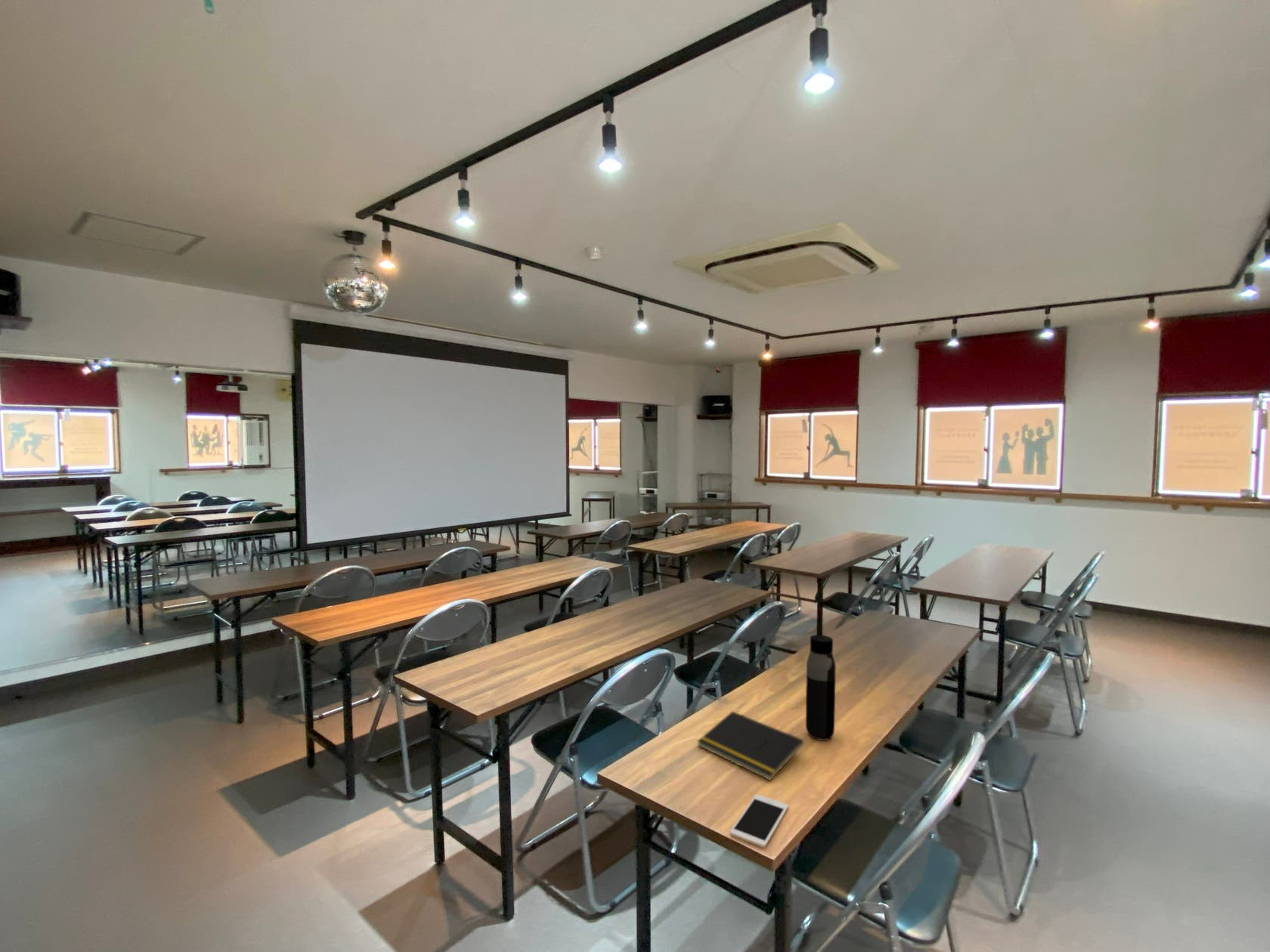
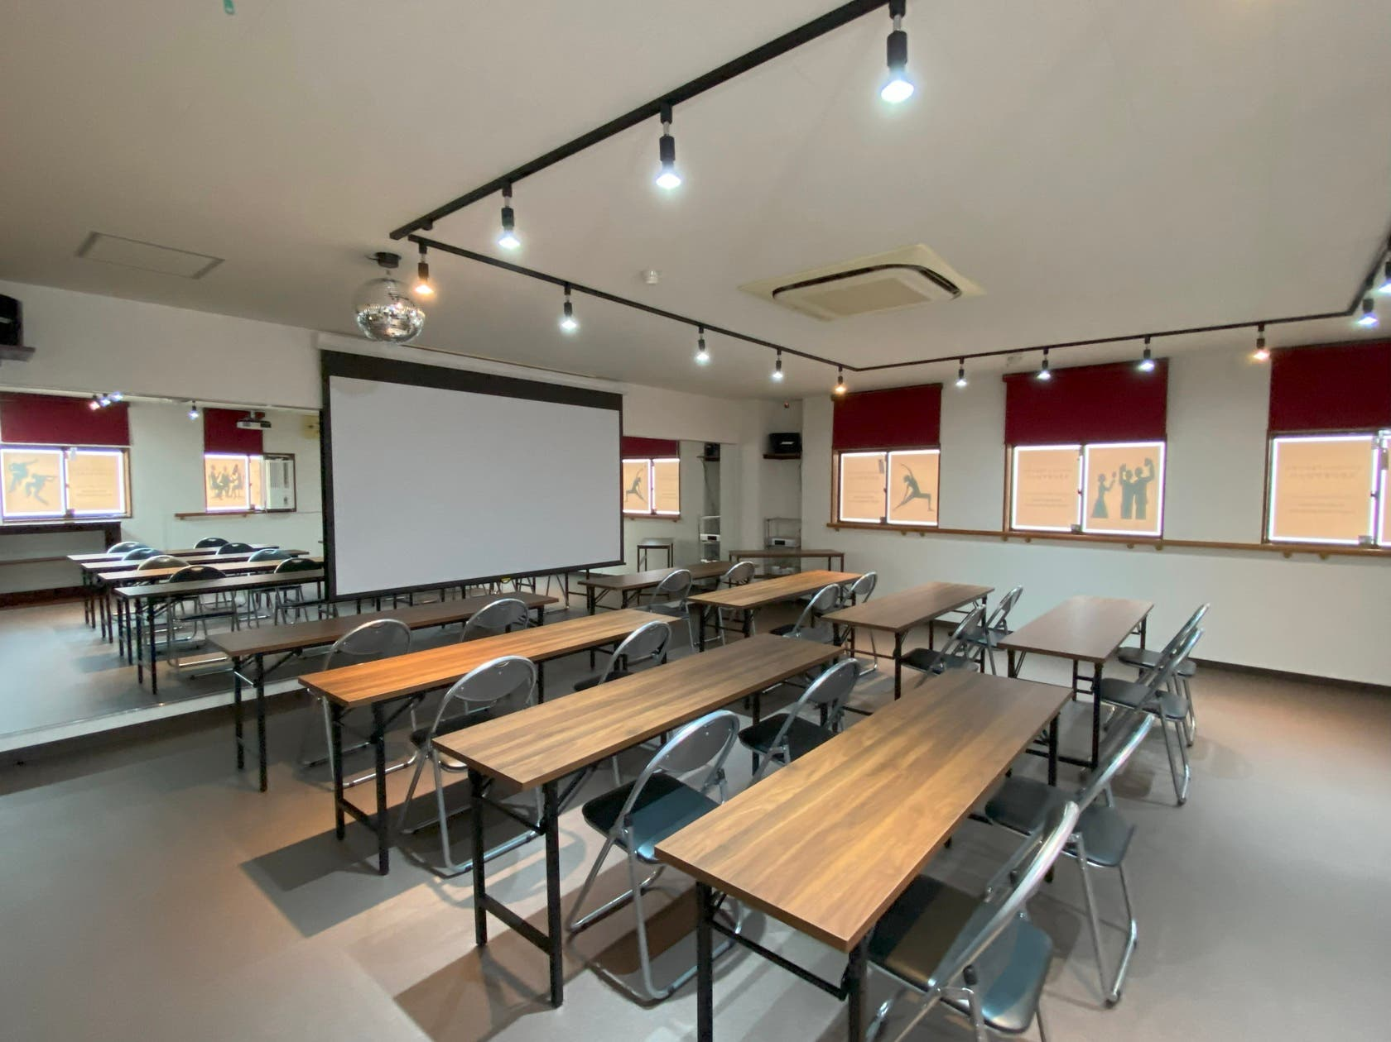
- water bottle [805,634,837,741]
- notepad [696,710,804,781]
- cell phone [729,793,789,848]
